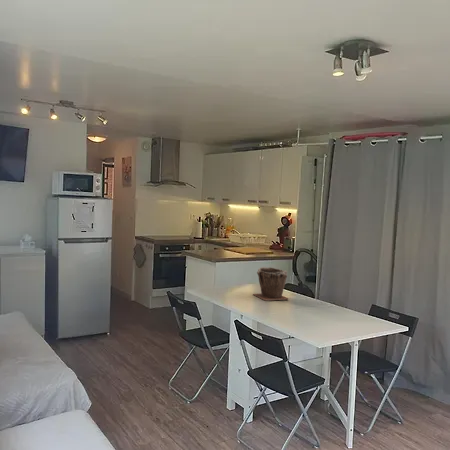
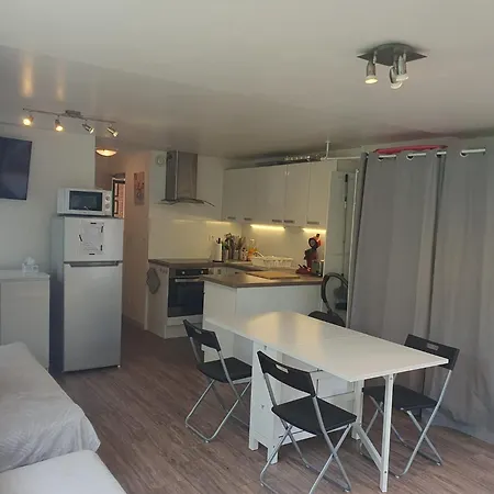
- plant pot [252,266,290,302]
